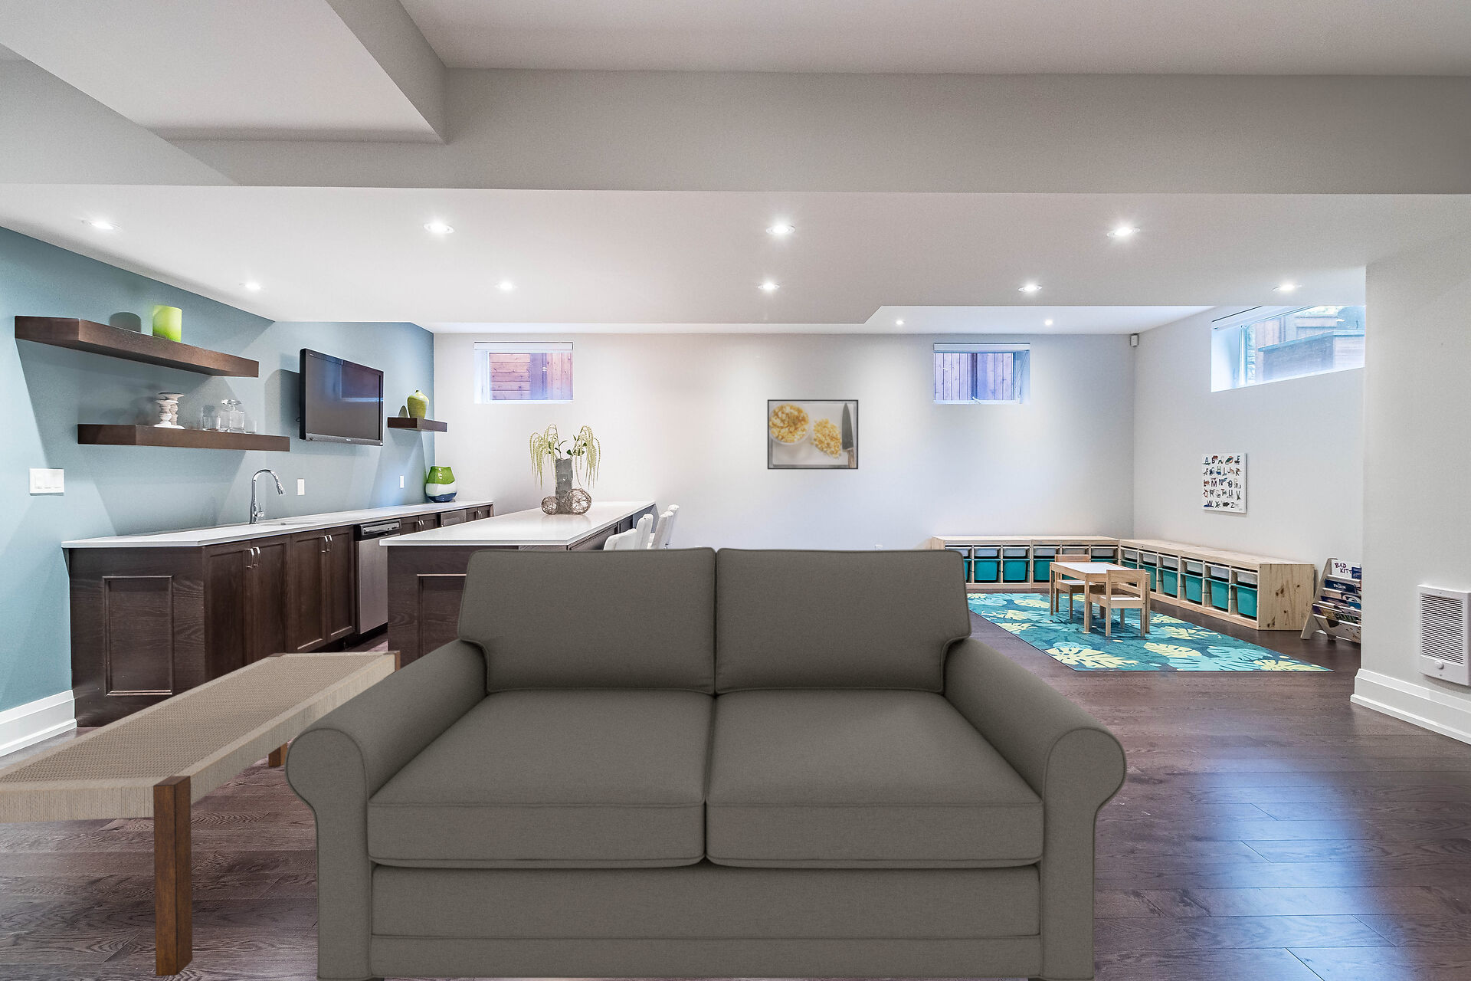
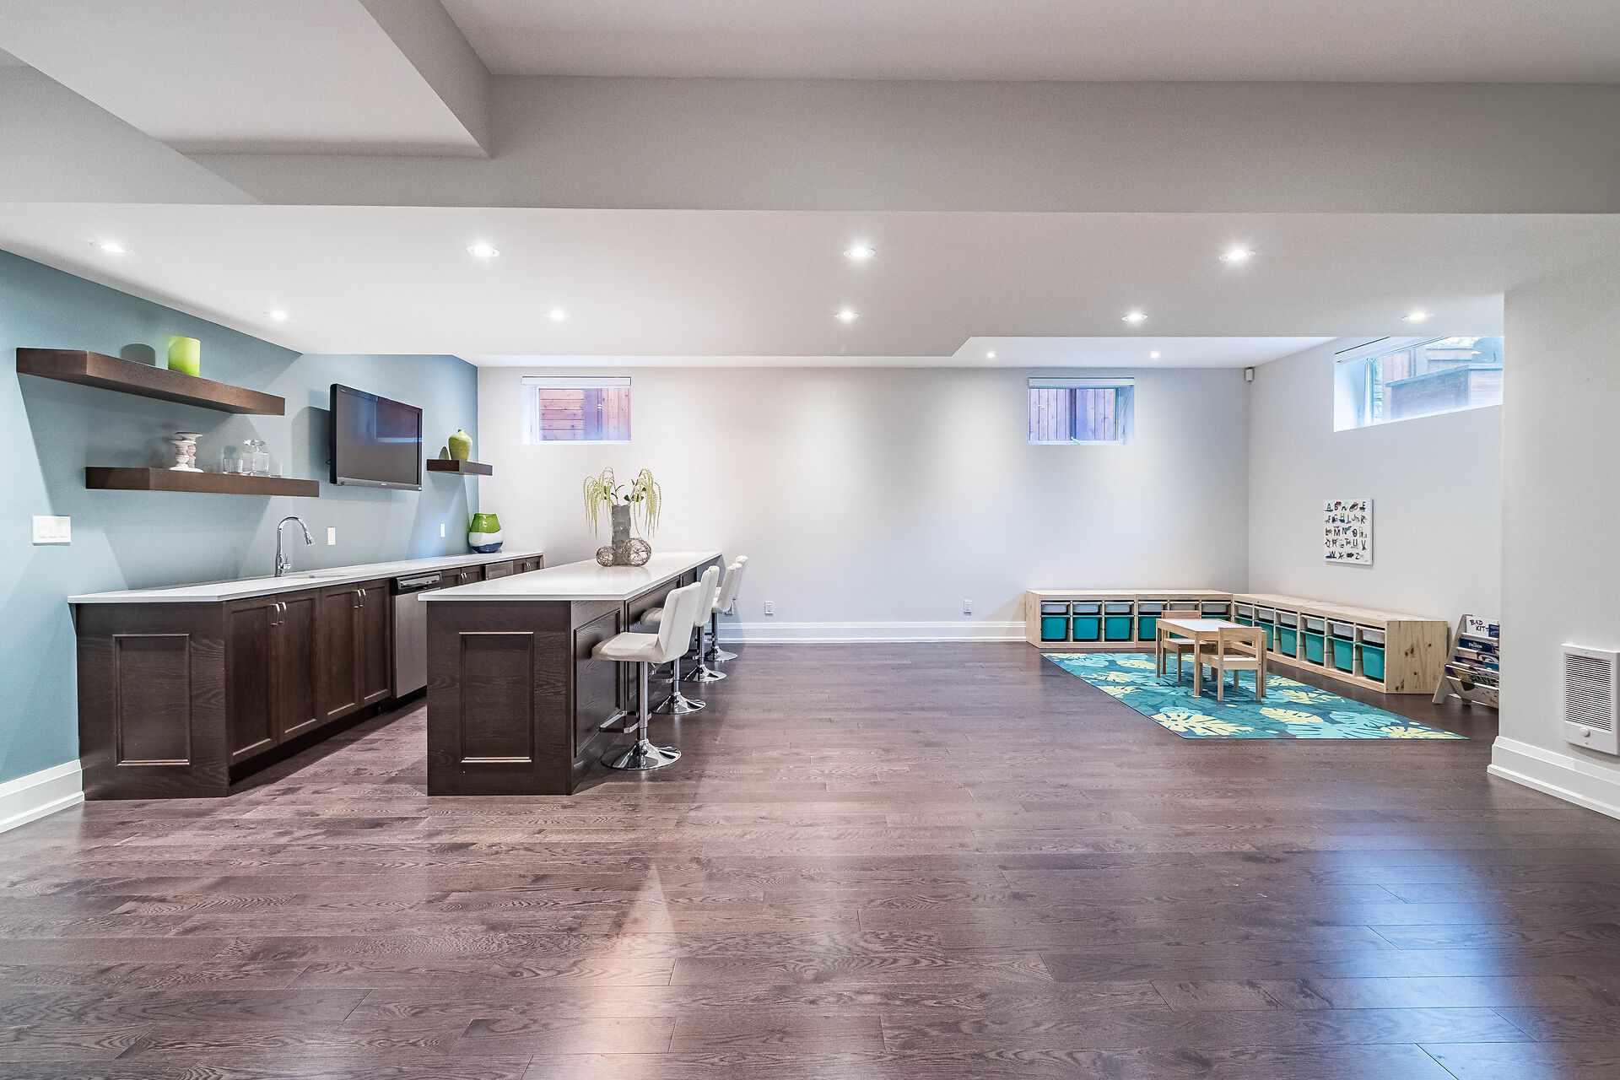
- sofa [283,546,1127,981]
- bench [0,650,402,978]
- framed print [767,399,859,470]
